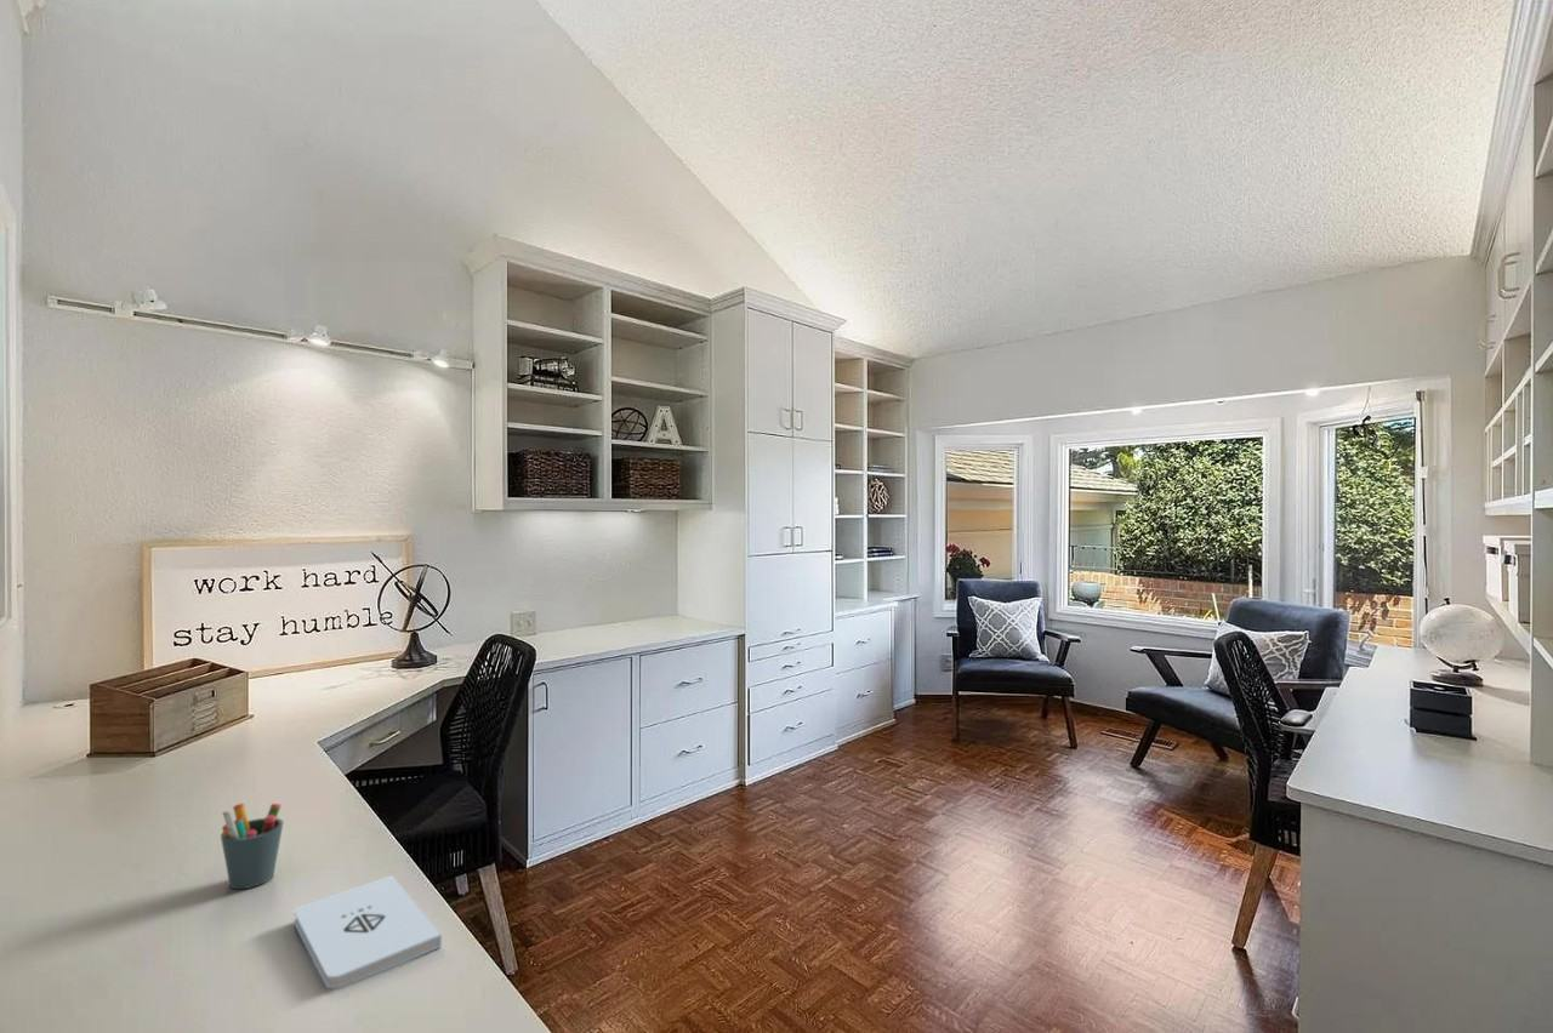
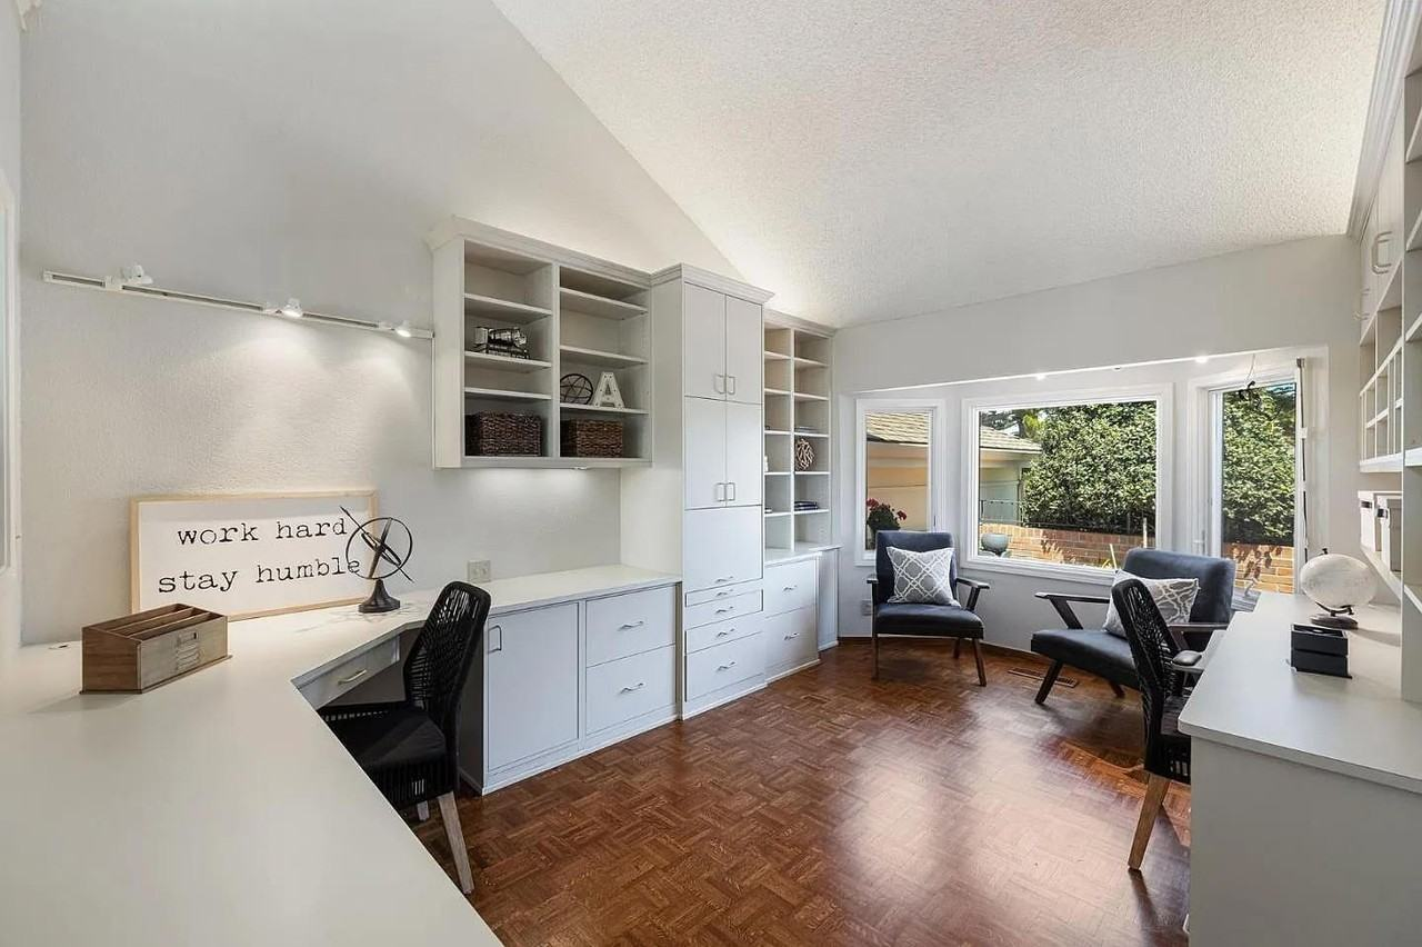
- pen holder [220,801,284,890]
- notepad [294,874,443,989]
